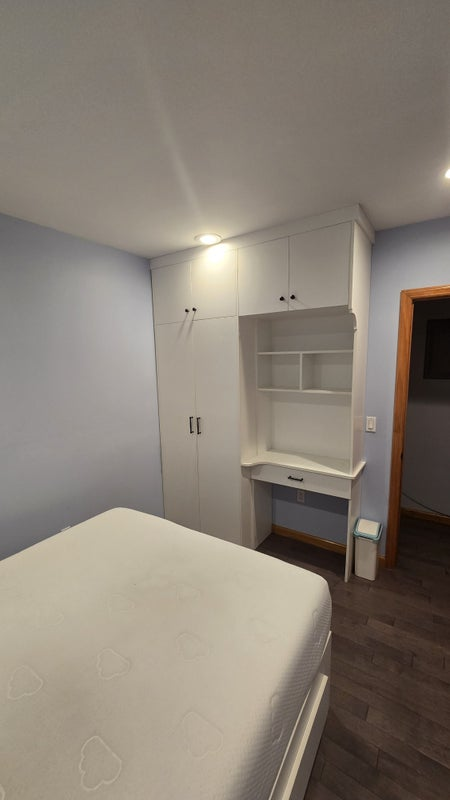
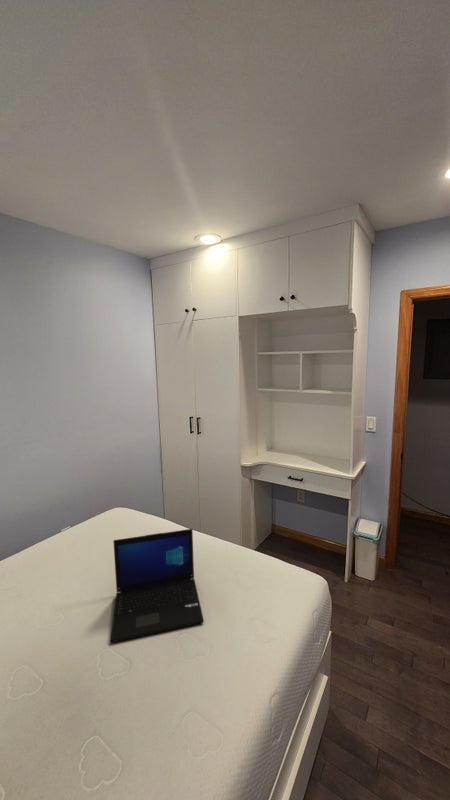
+ laptop [110,528,205,643]
